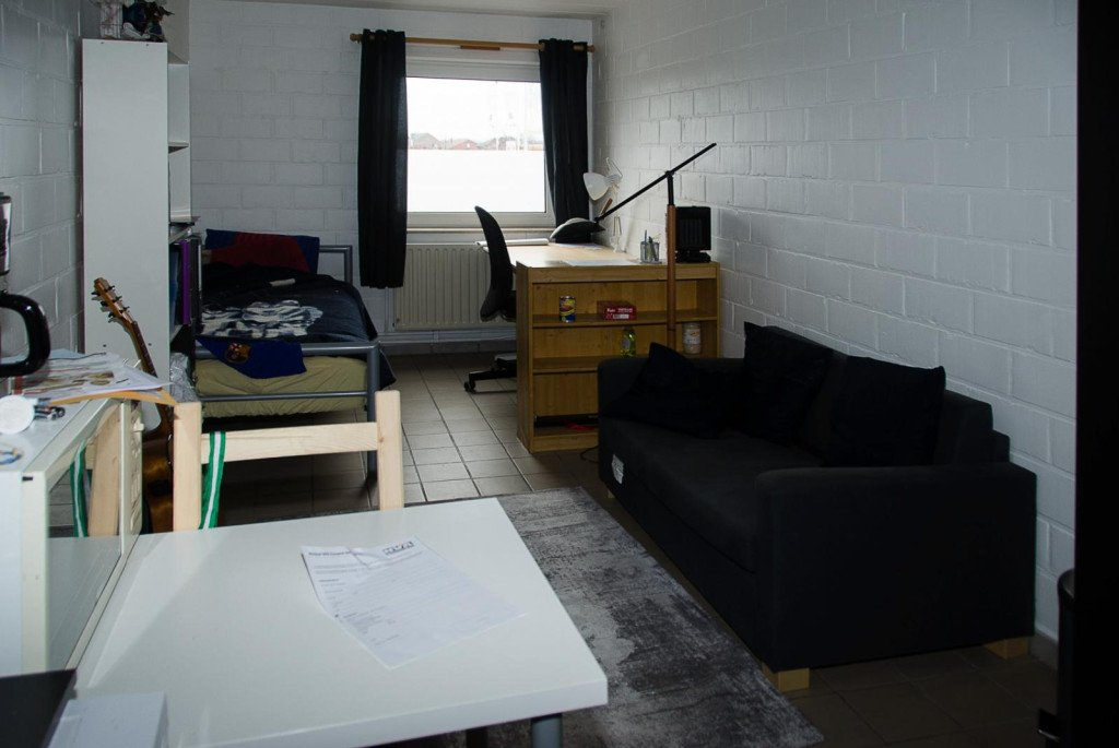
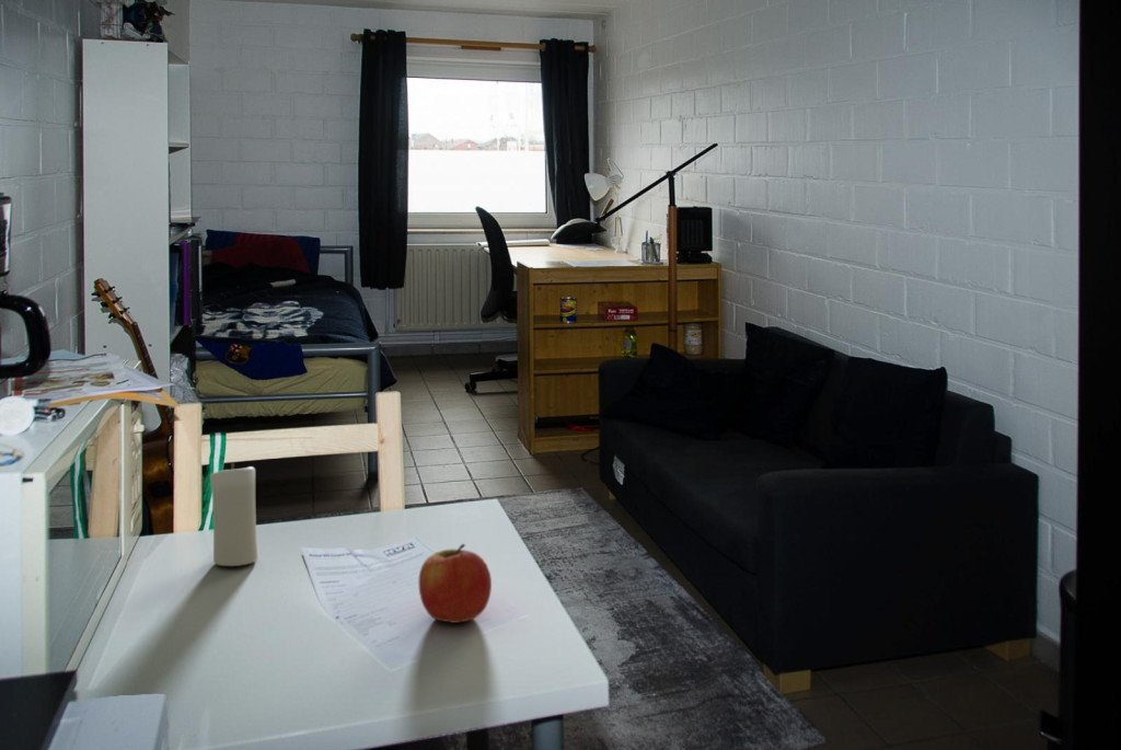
+ candle [209,462,258,567]
+ apple [418,543,493,624]
